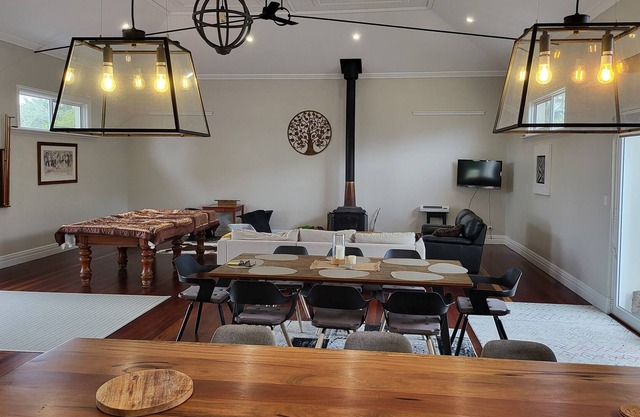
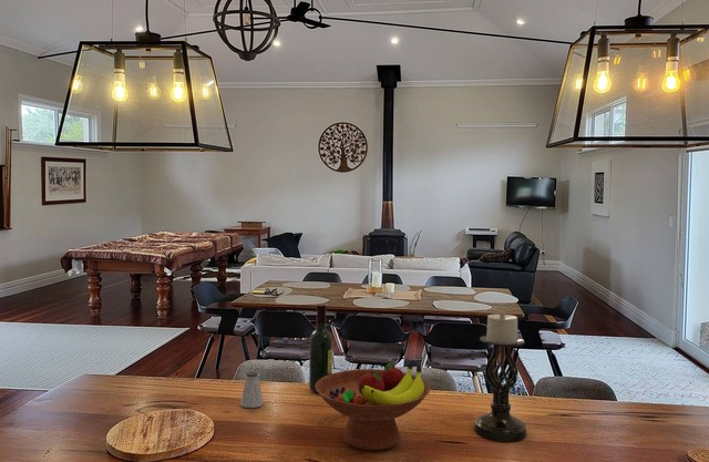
+ candle holder [473,310,528,442]
+ wine bottle [308,302,333,393]
+ saltshaker [239,371,265,409]
+ fruit bowl [315,360,431,452]
